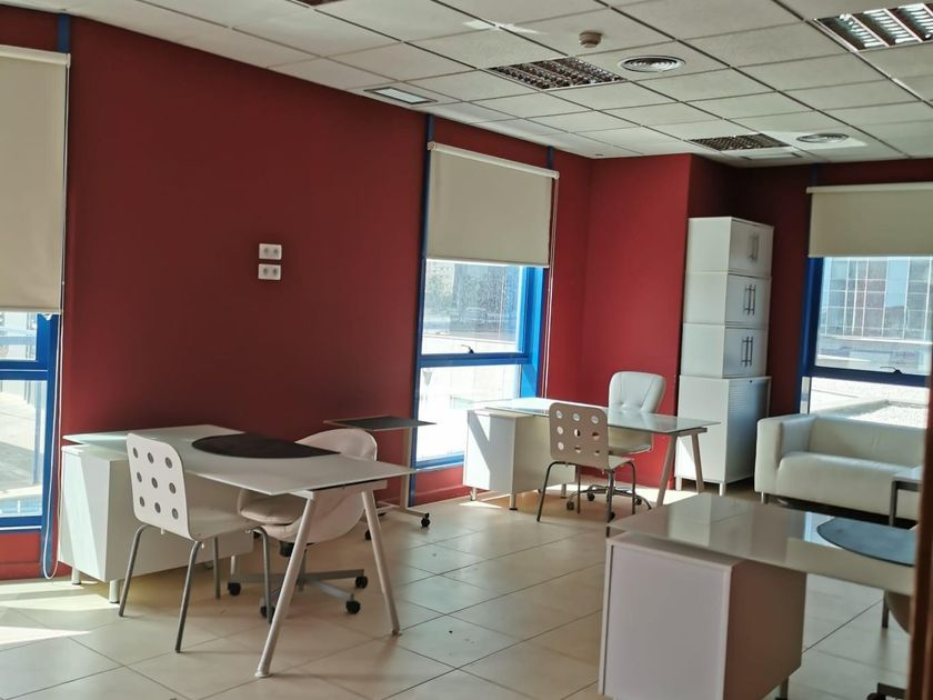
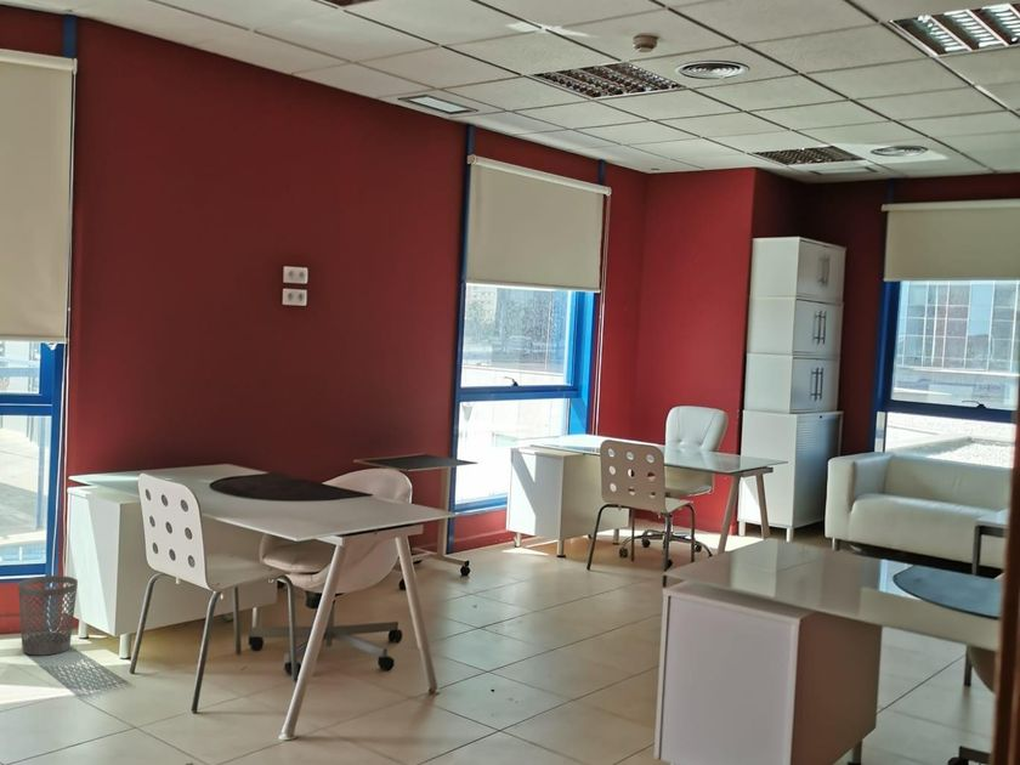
+ wastebasket [17,574,79,657]
